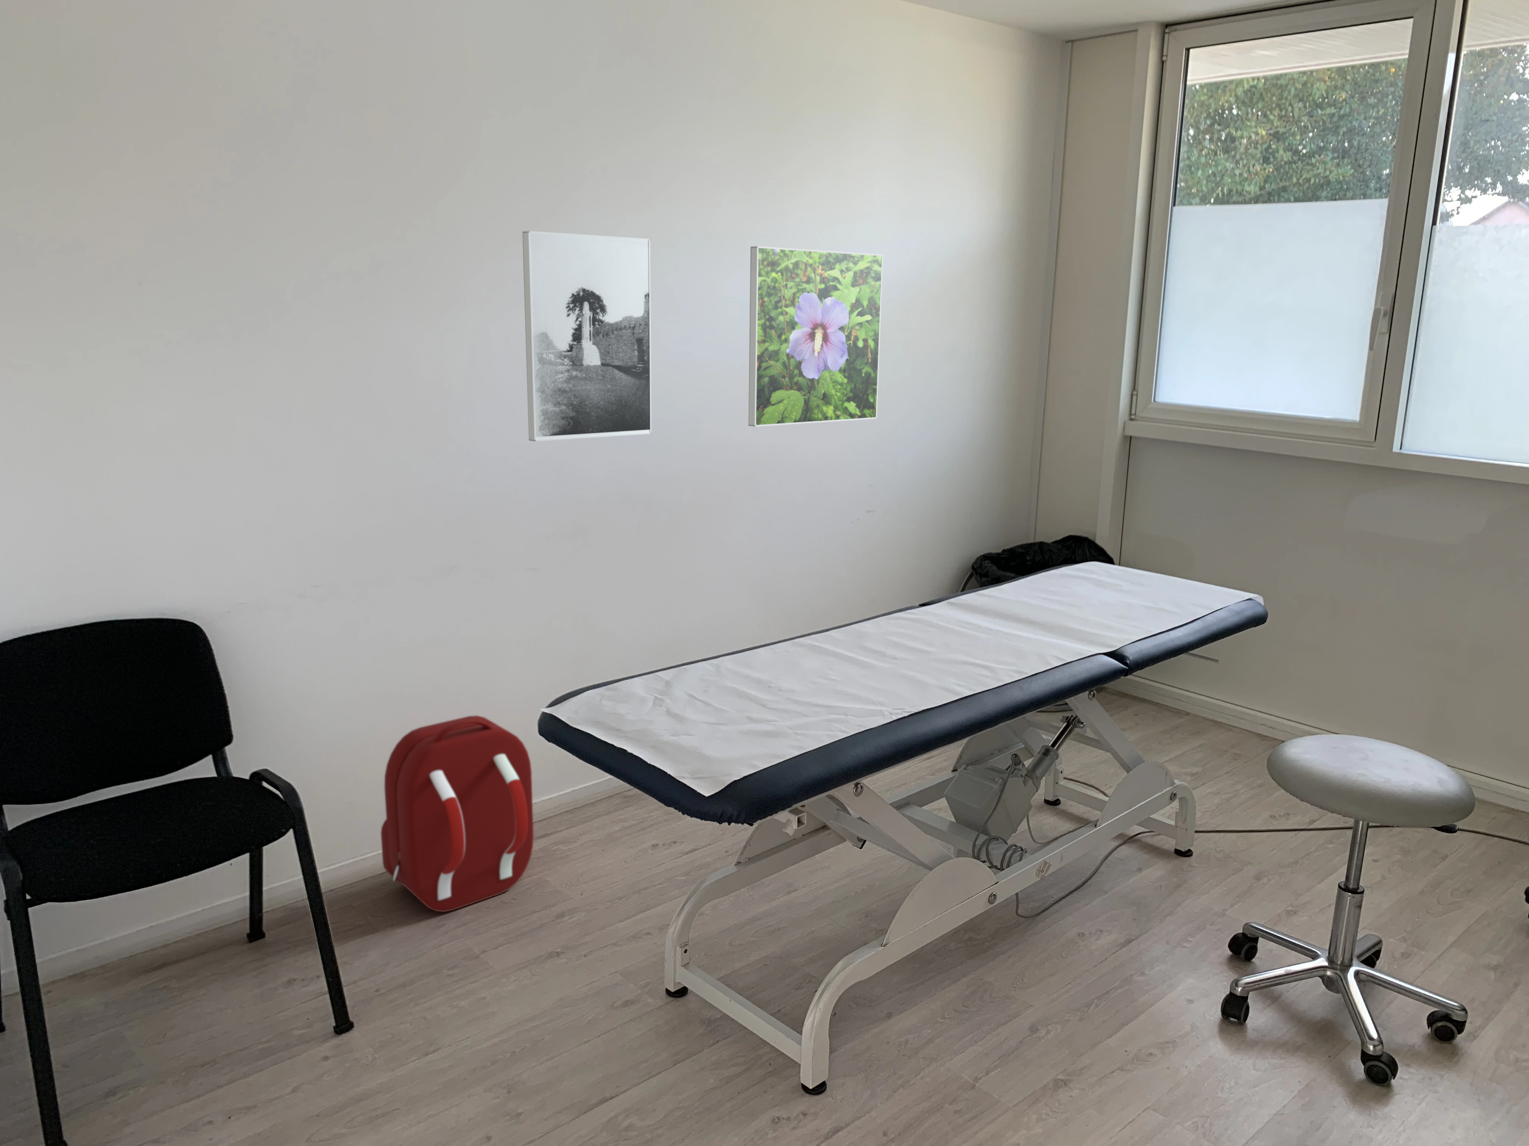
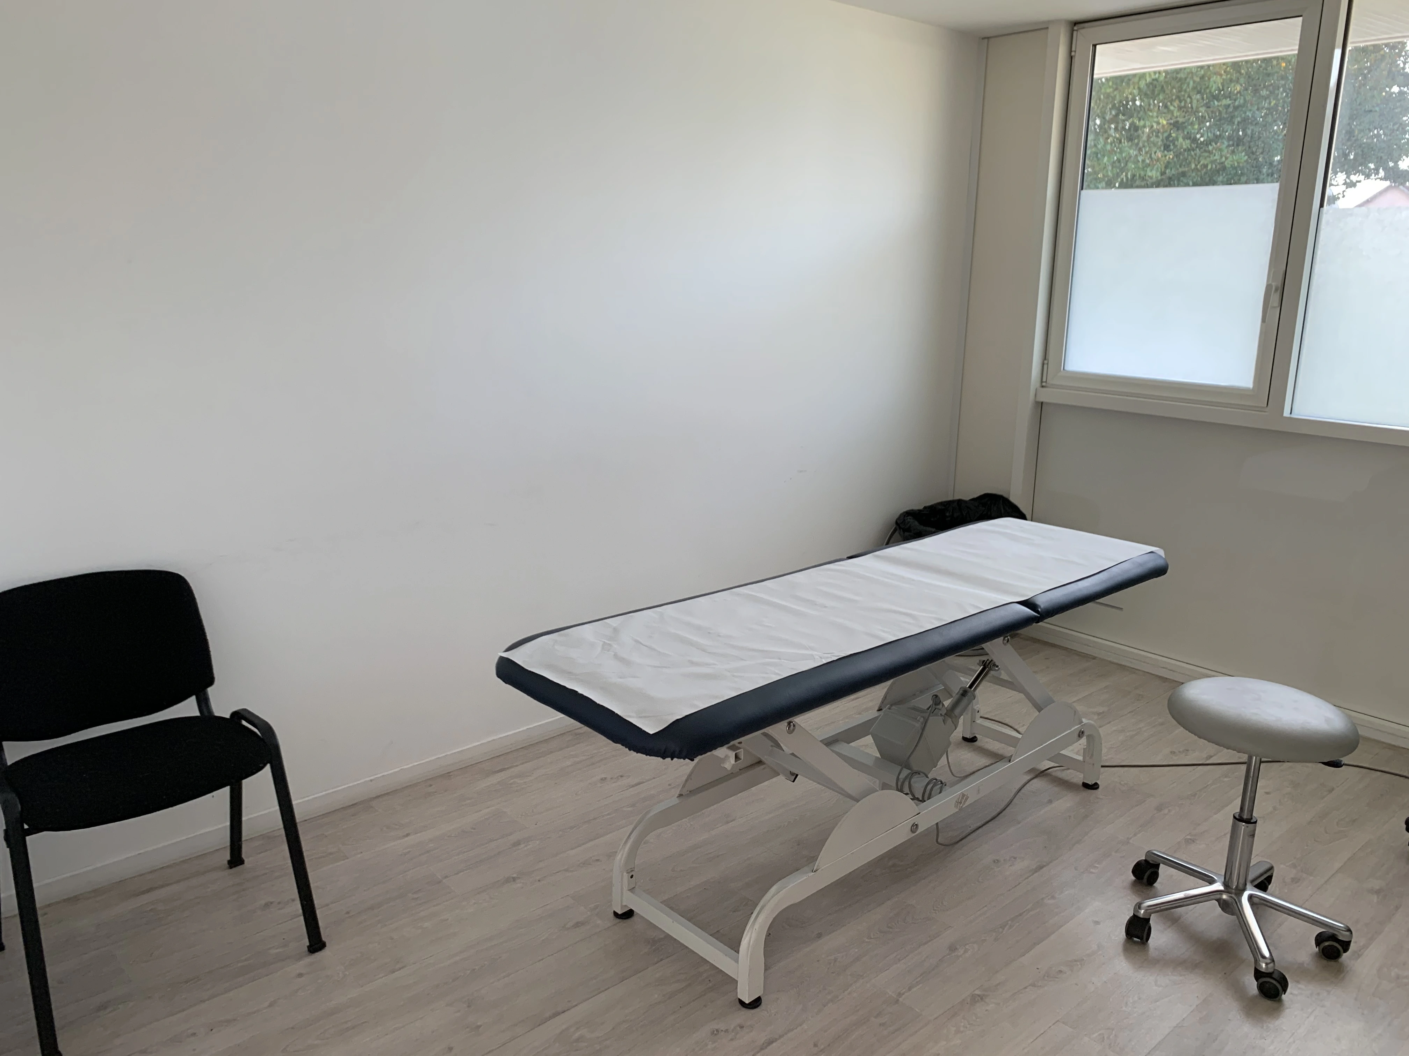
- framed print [748,246,884,427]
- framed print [523,230,651,442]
- backpack [380,715,533,912]
